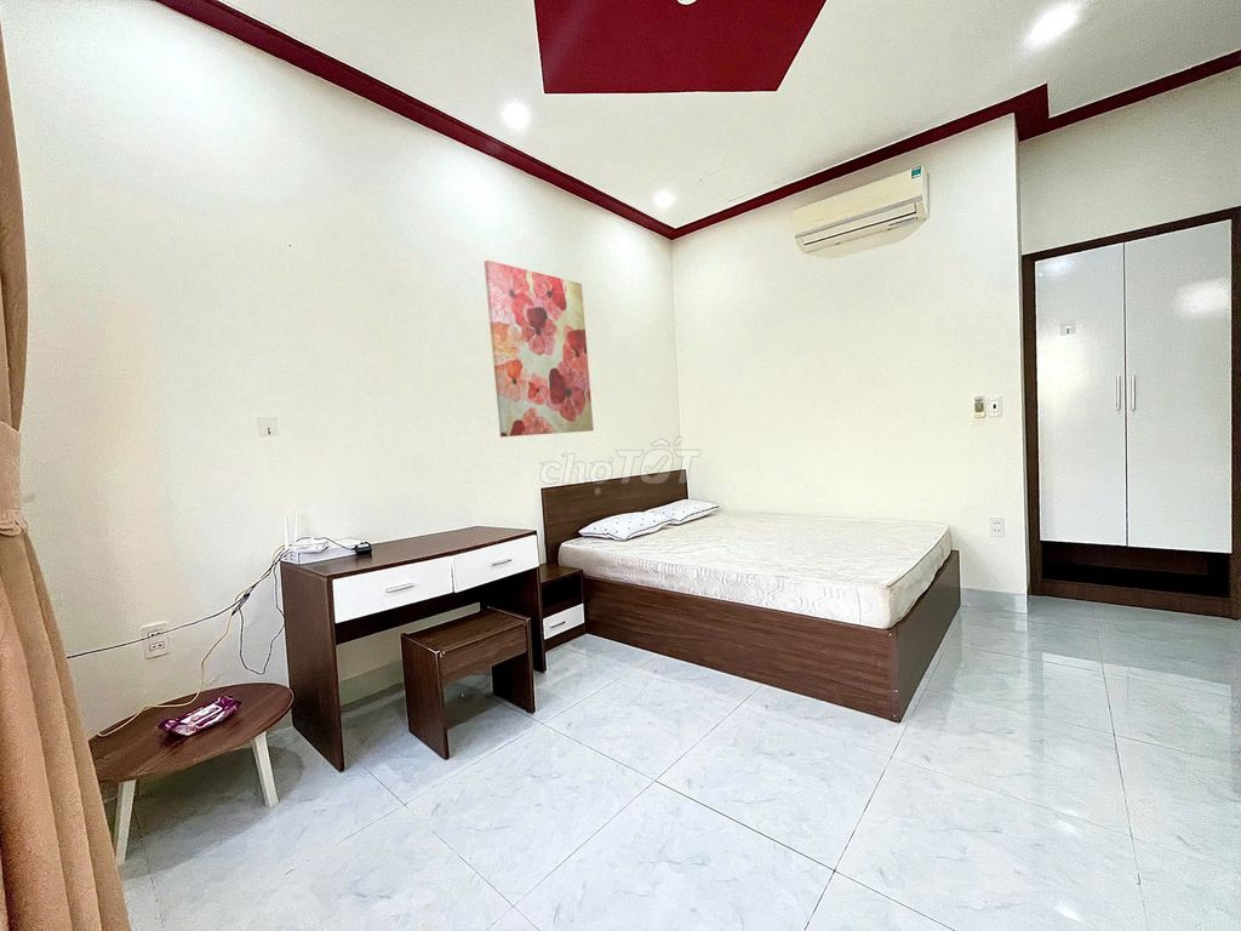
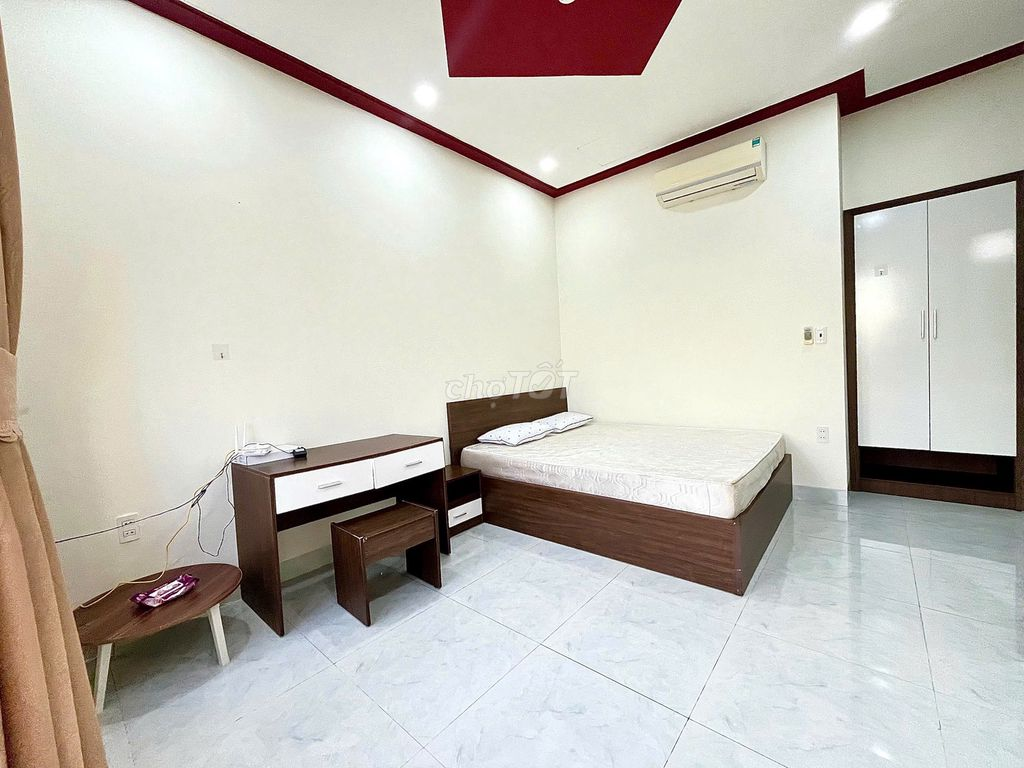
- wall art [484,259,595,438]
